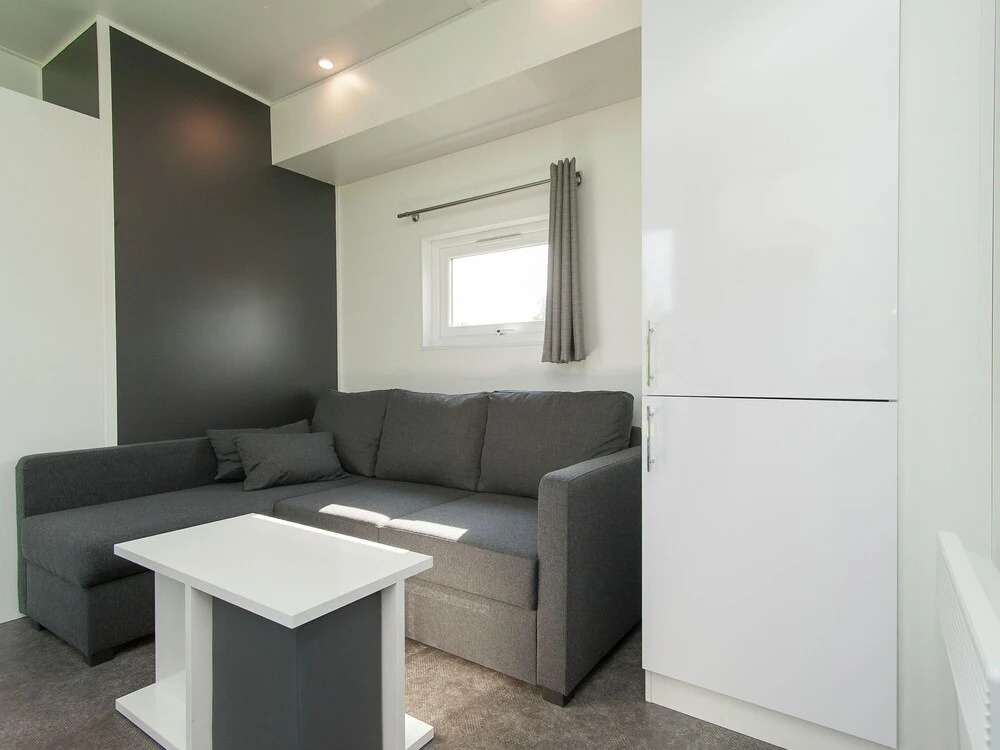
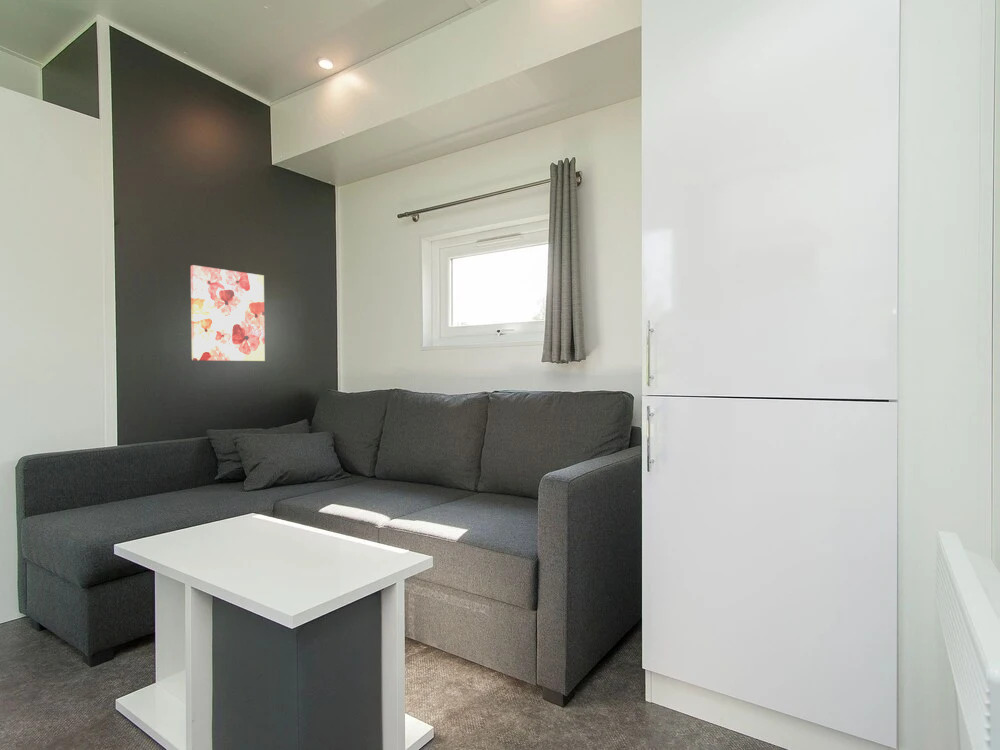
+ wall art [190,264,266,362]
